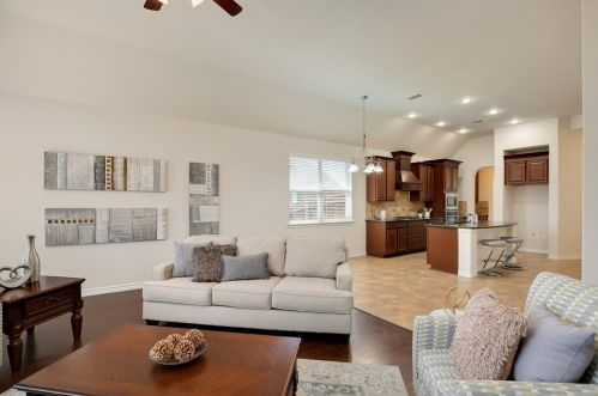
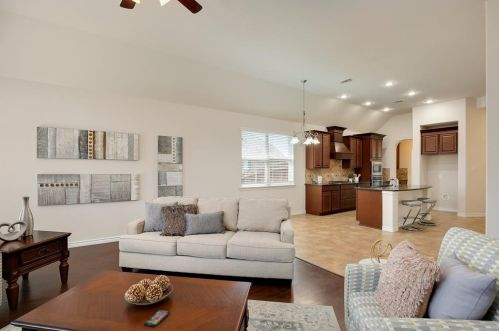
+ smartphone [143,309,171,328]
